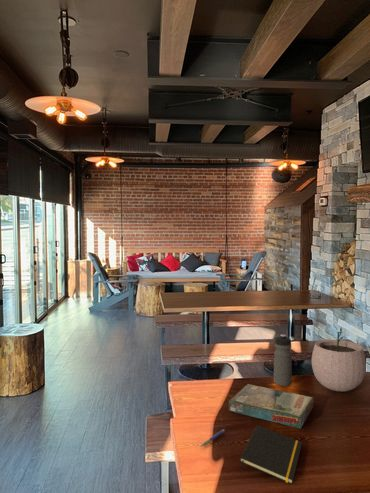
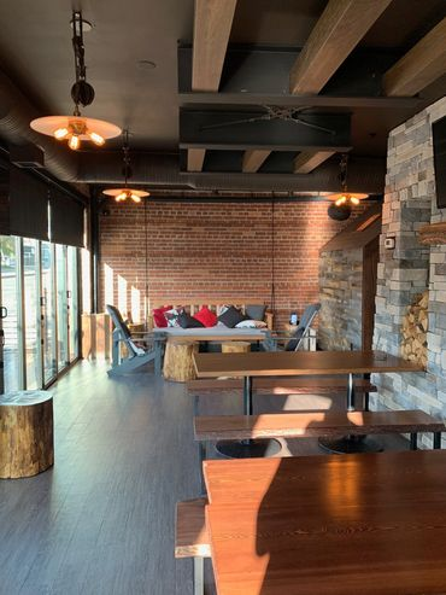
- notepad [239,424,303,485]
- board game [228,383,315,429]
- plant pot [311,326,367,393]
- water bottle [273,333,293,387]
- pen [199,428,225,448]
